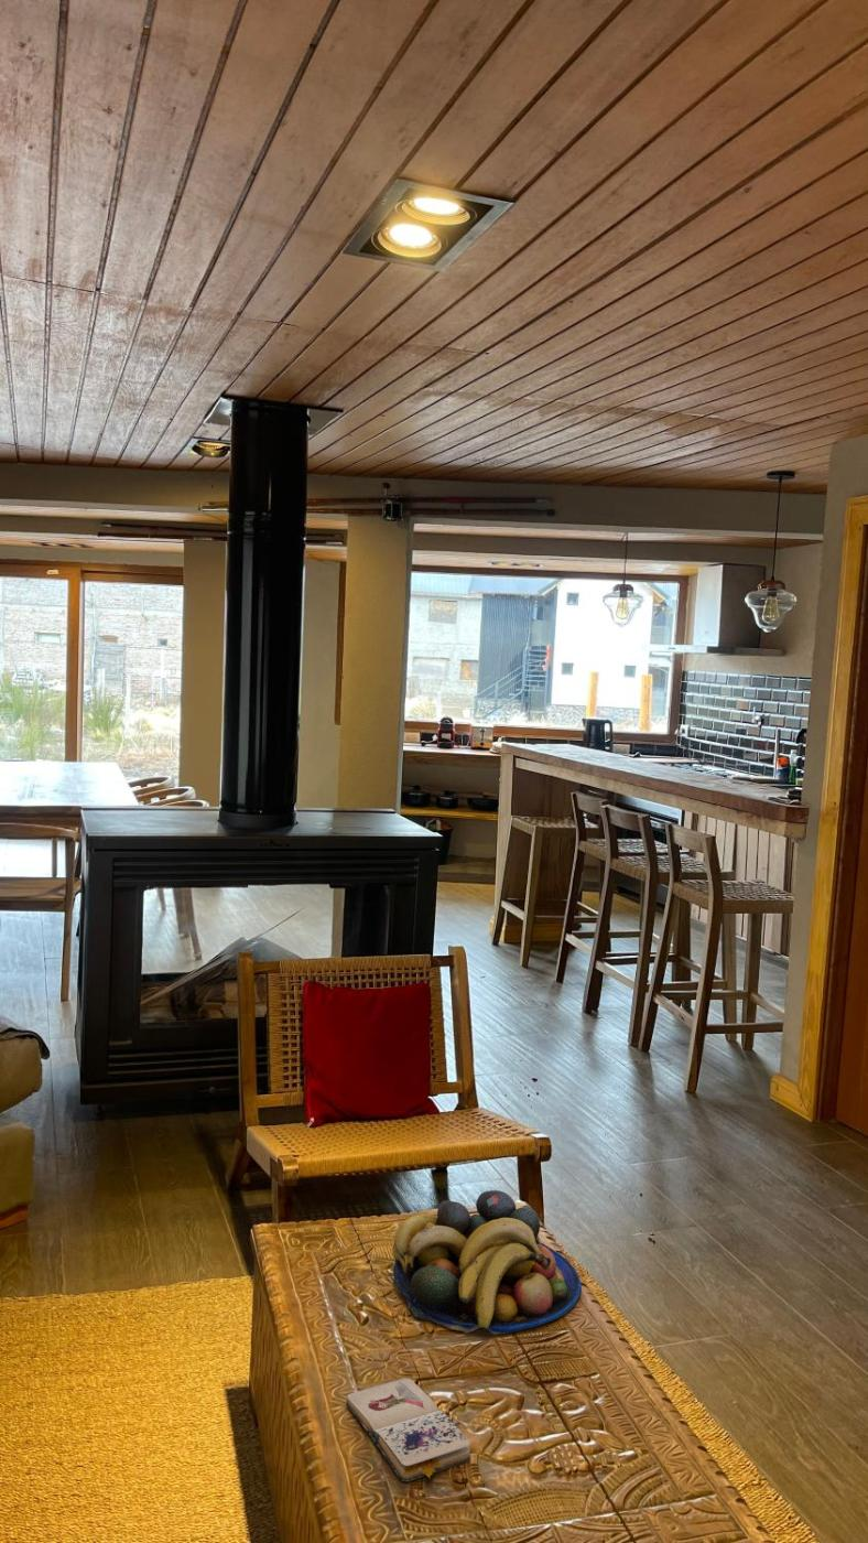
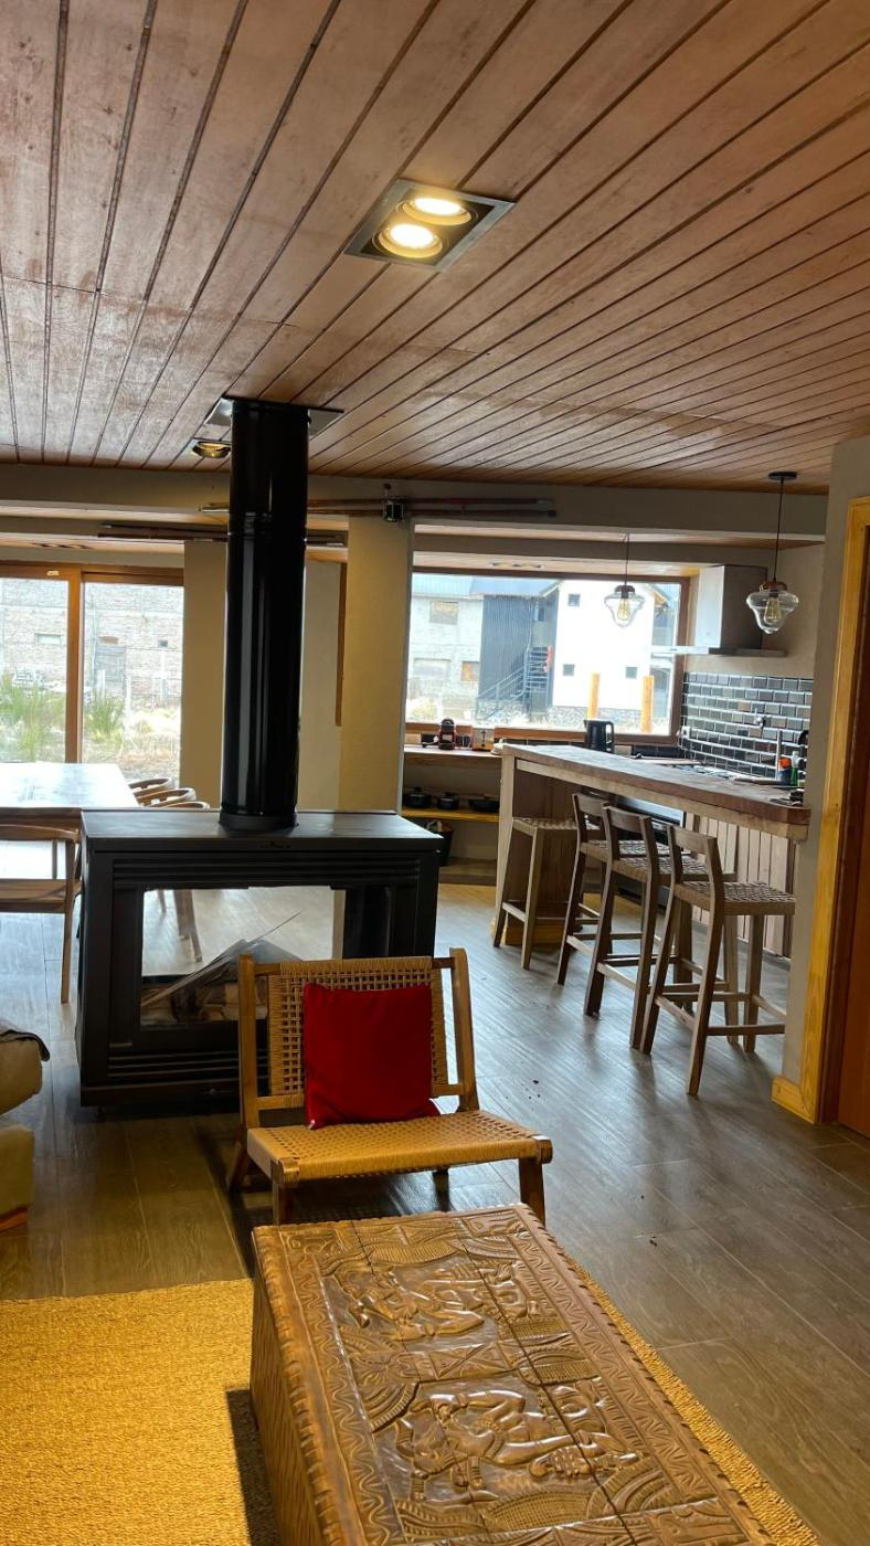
- fruit bowl [391,1189,583,1336]
- paperback book [345,1377,471,1482]
